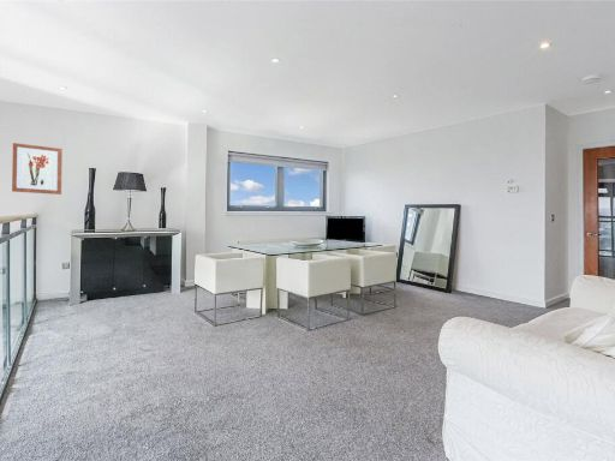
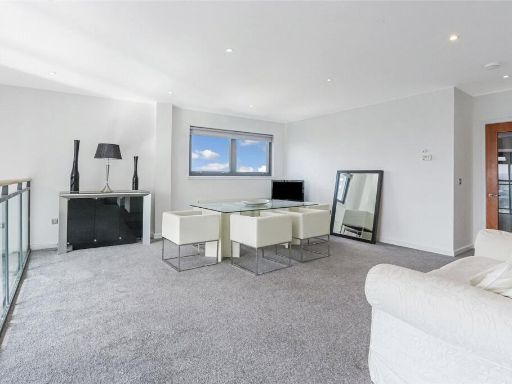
- wall art [11,142,64,196]
